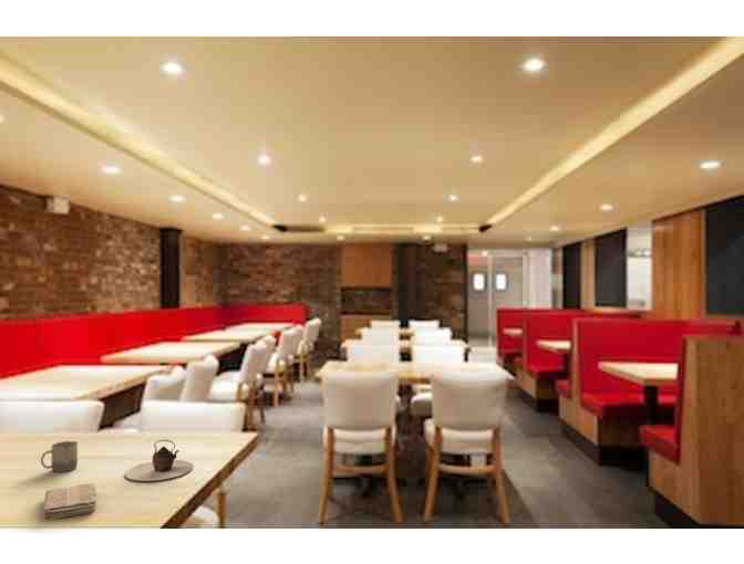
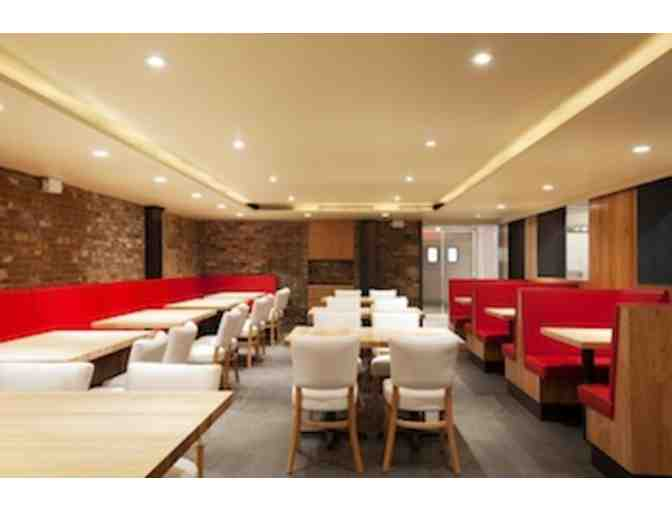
- cup [40,440,79,473]
- teapot [124,439,194,482]
- washcloth [42,482,97,521]
